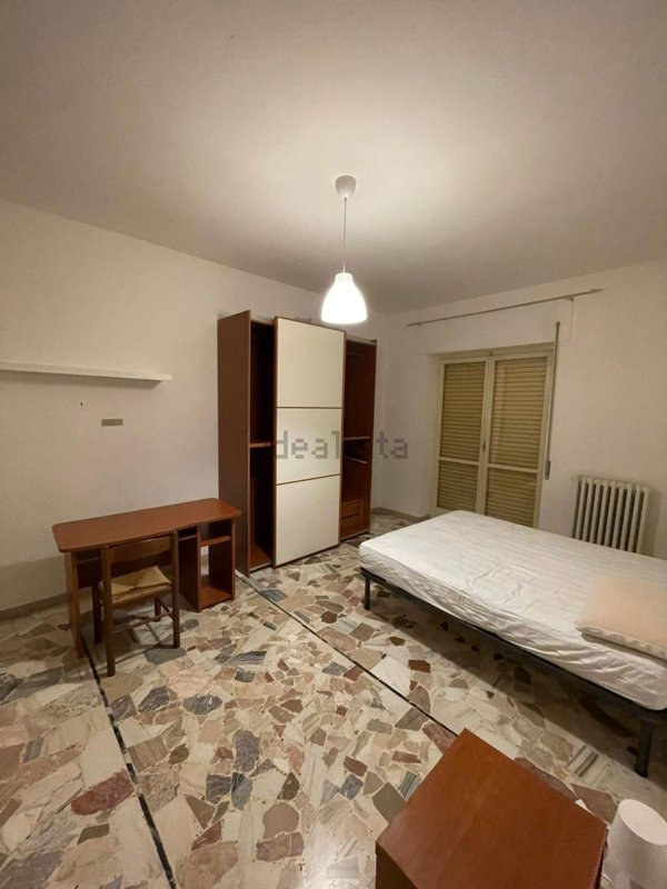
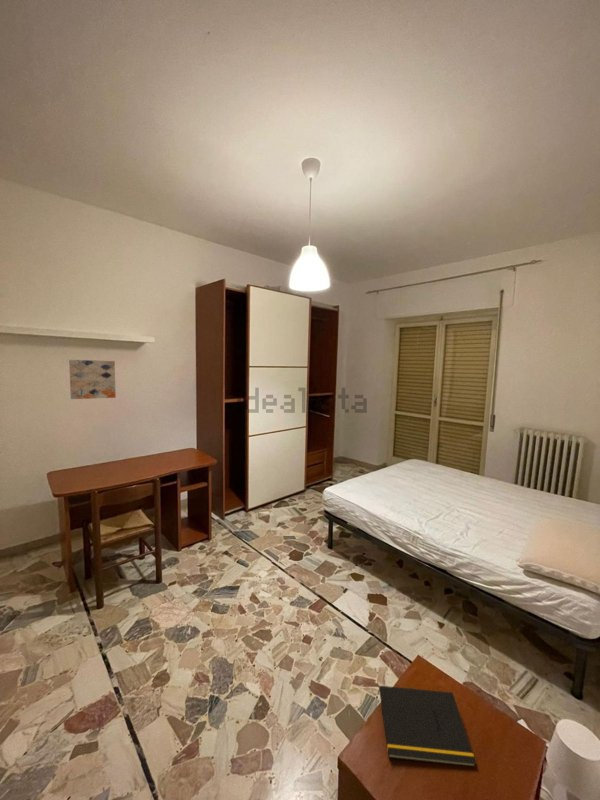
+ notepad [376,685,477,767]
+ wall art [68,359,117,400]
